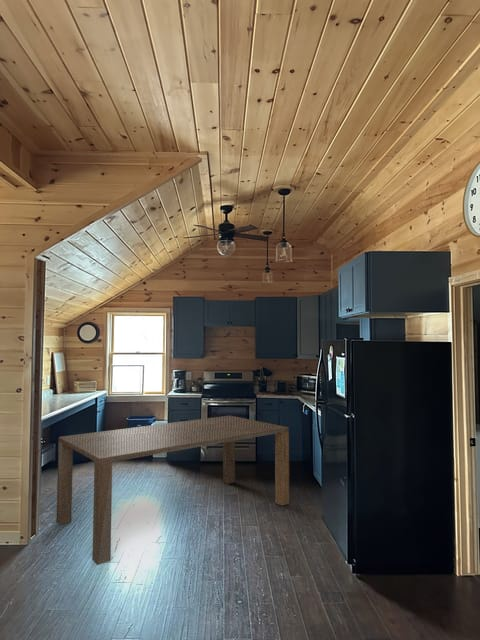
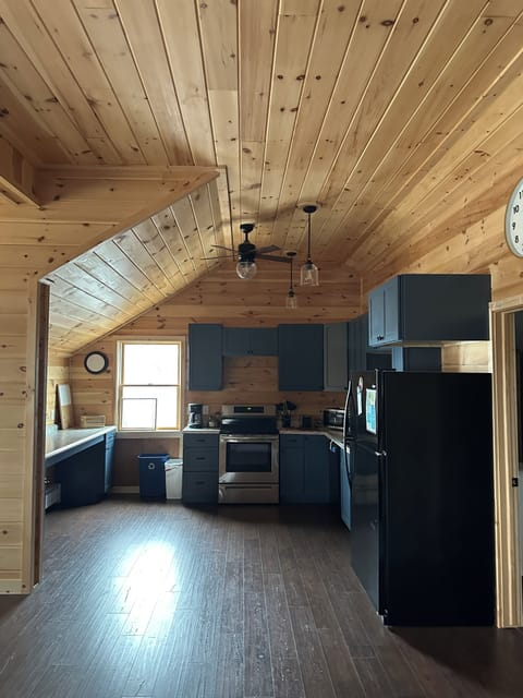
- dining table [55,415,290,566]
